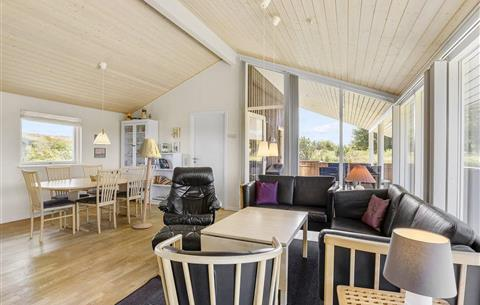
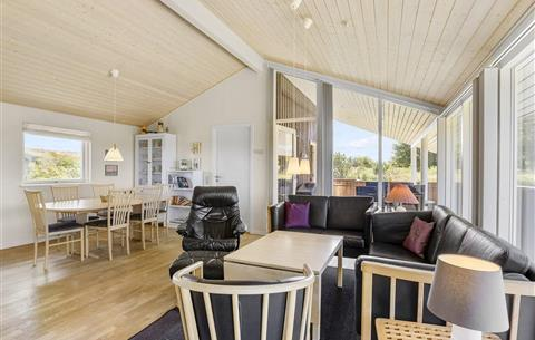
- floor lamp [132,136,162,229]
